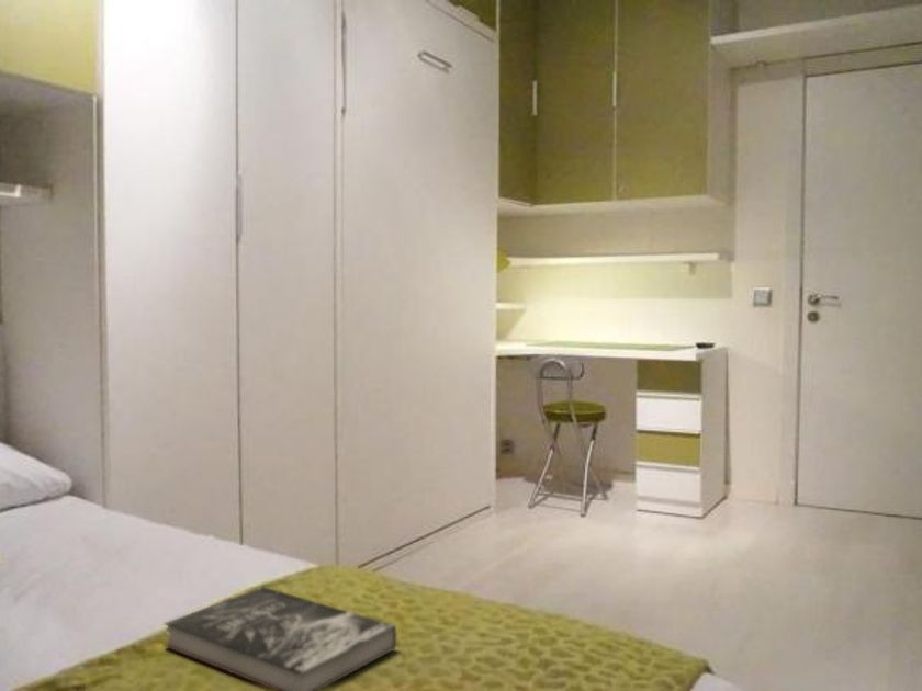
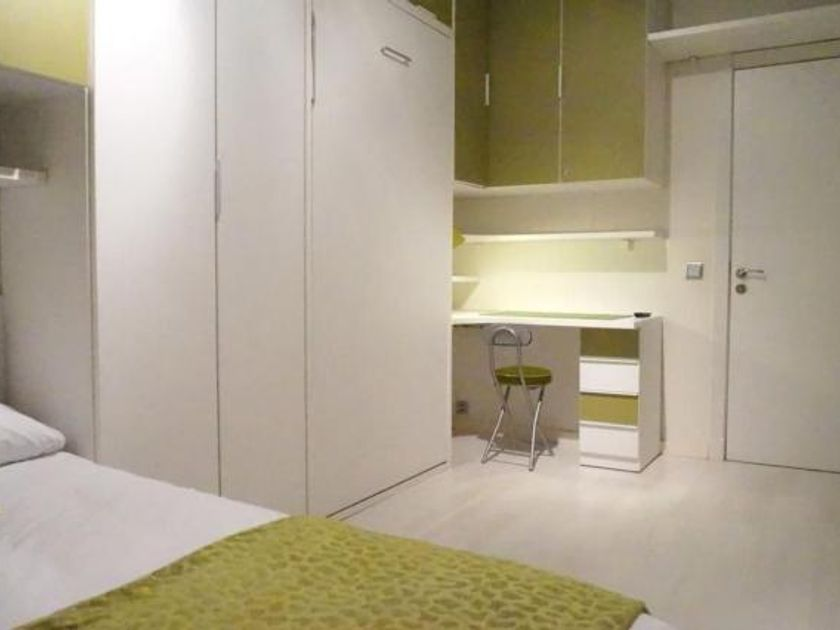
- book [162,586,398,691]
